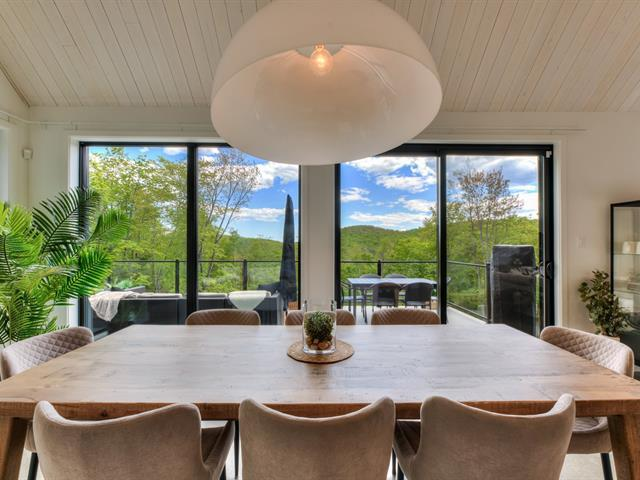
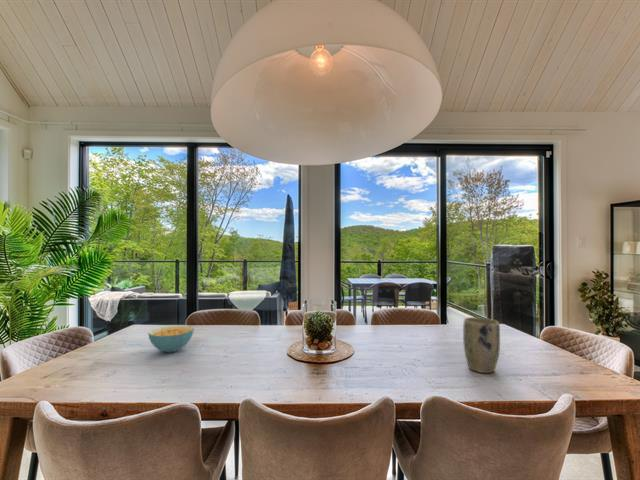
+ cereal bowl [147,324,195,354]
+ plant pot [462,316,501,374]
